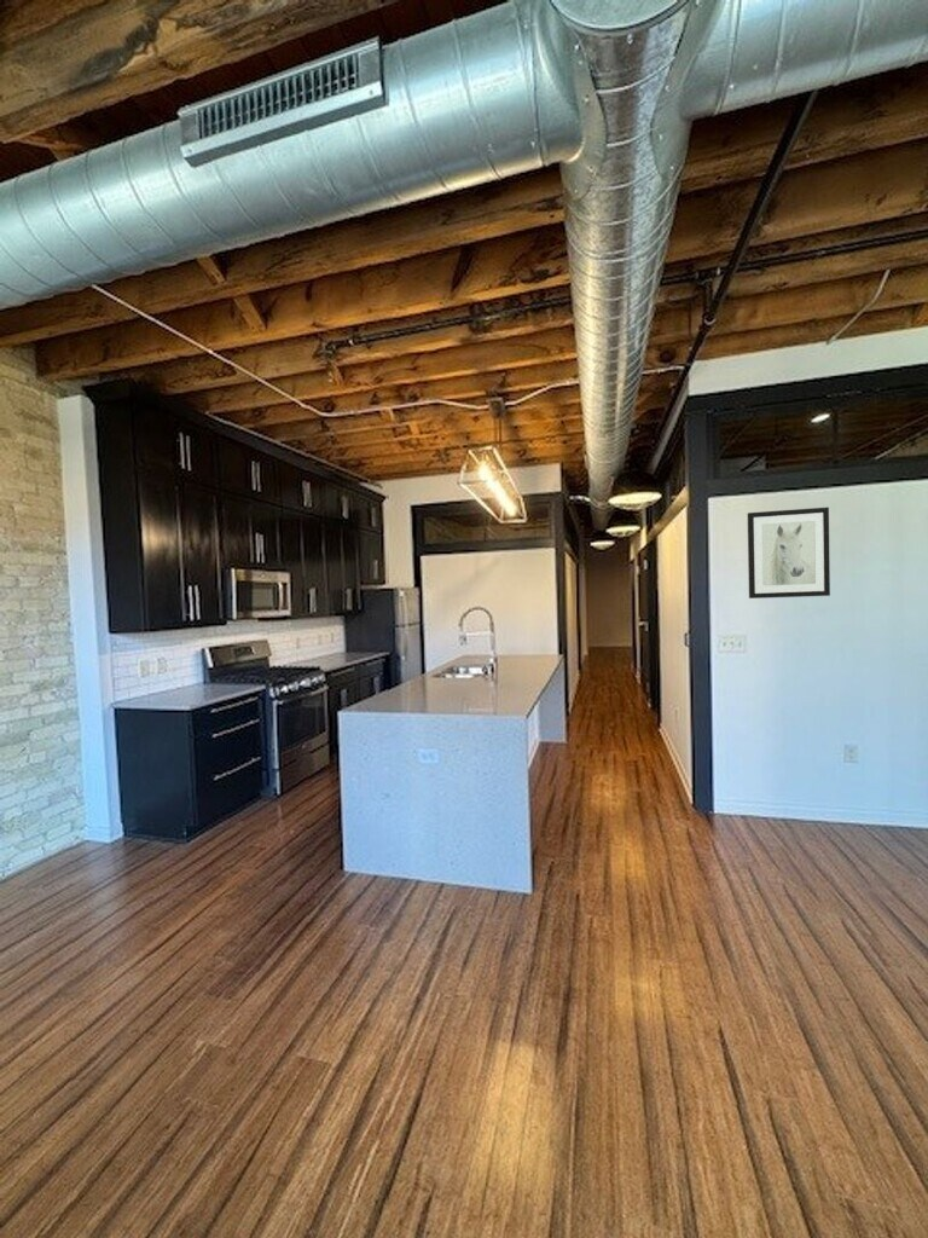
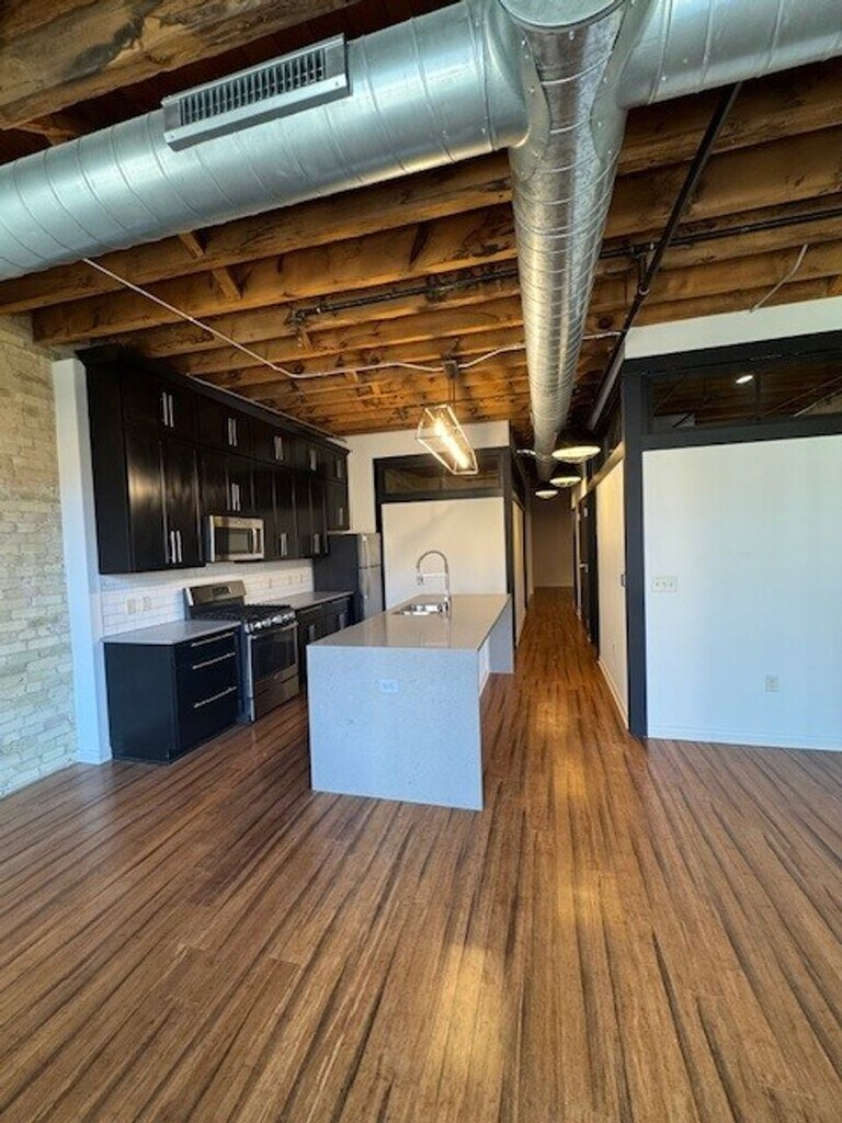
- wall art [747,507,831,600]
